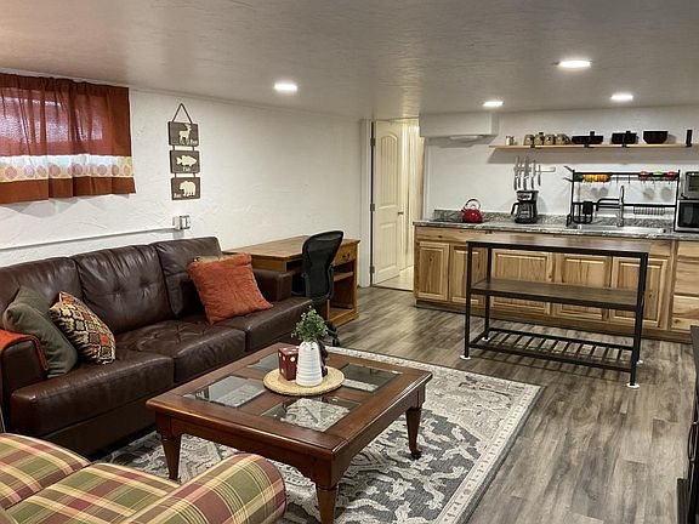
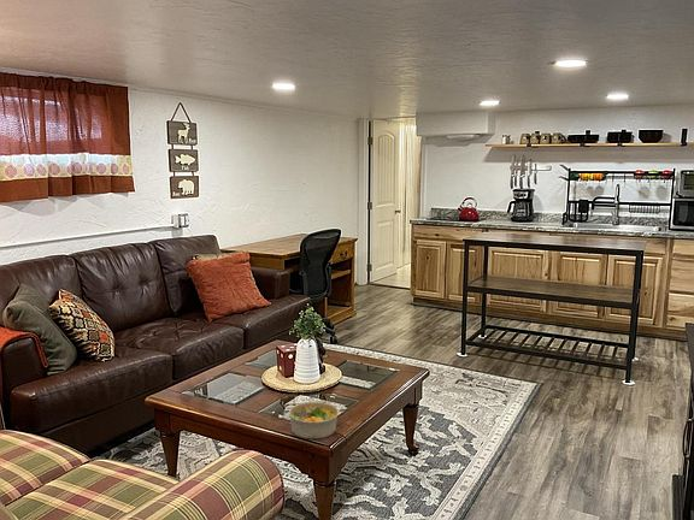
+ bowl [288,401,340,439]
